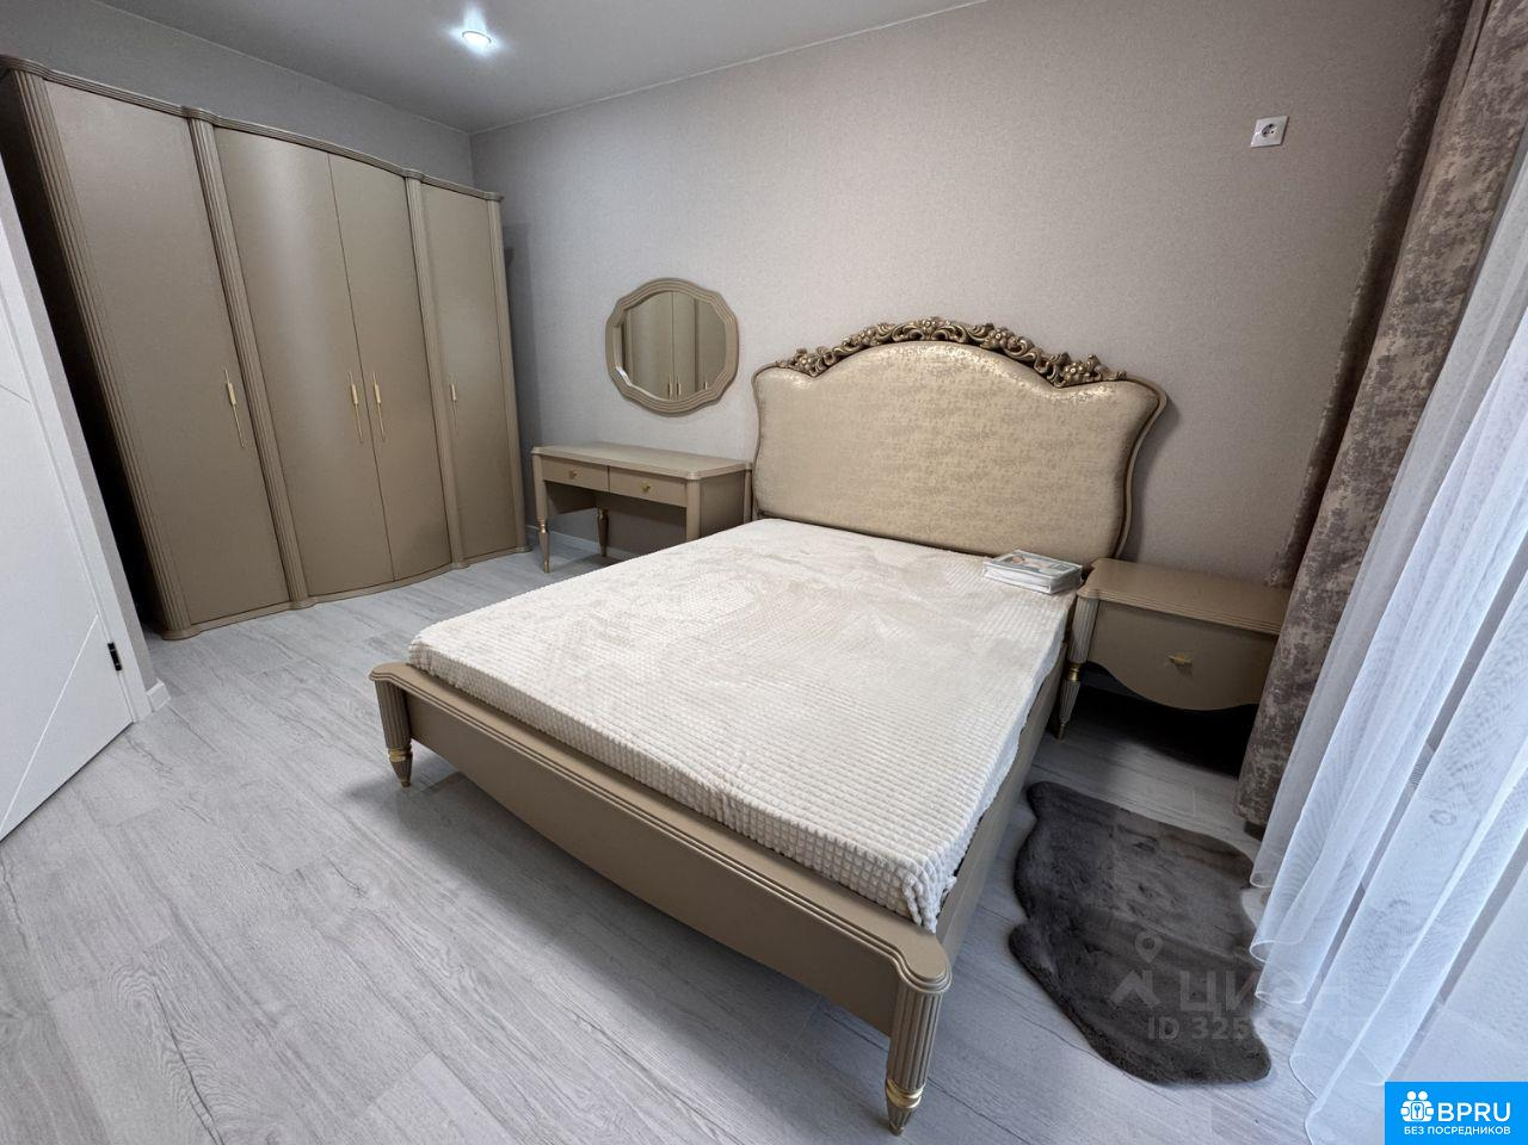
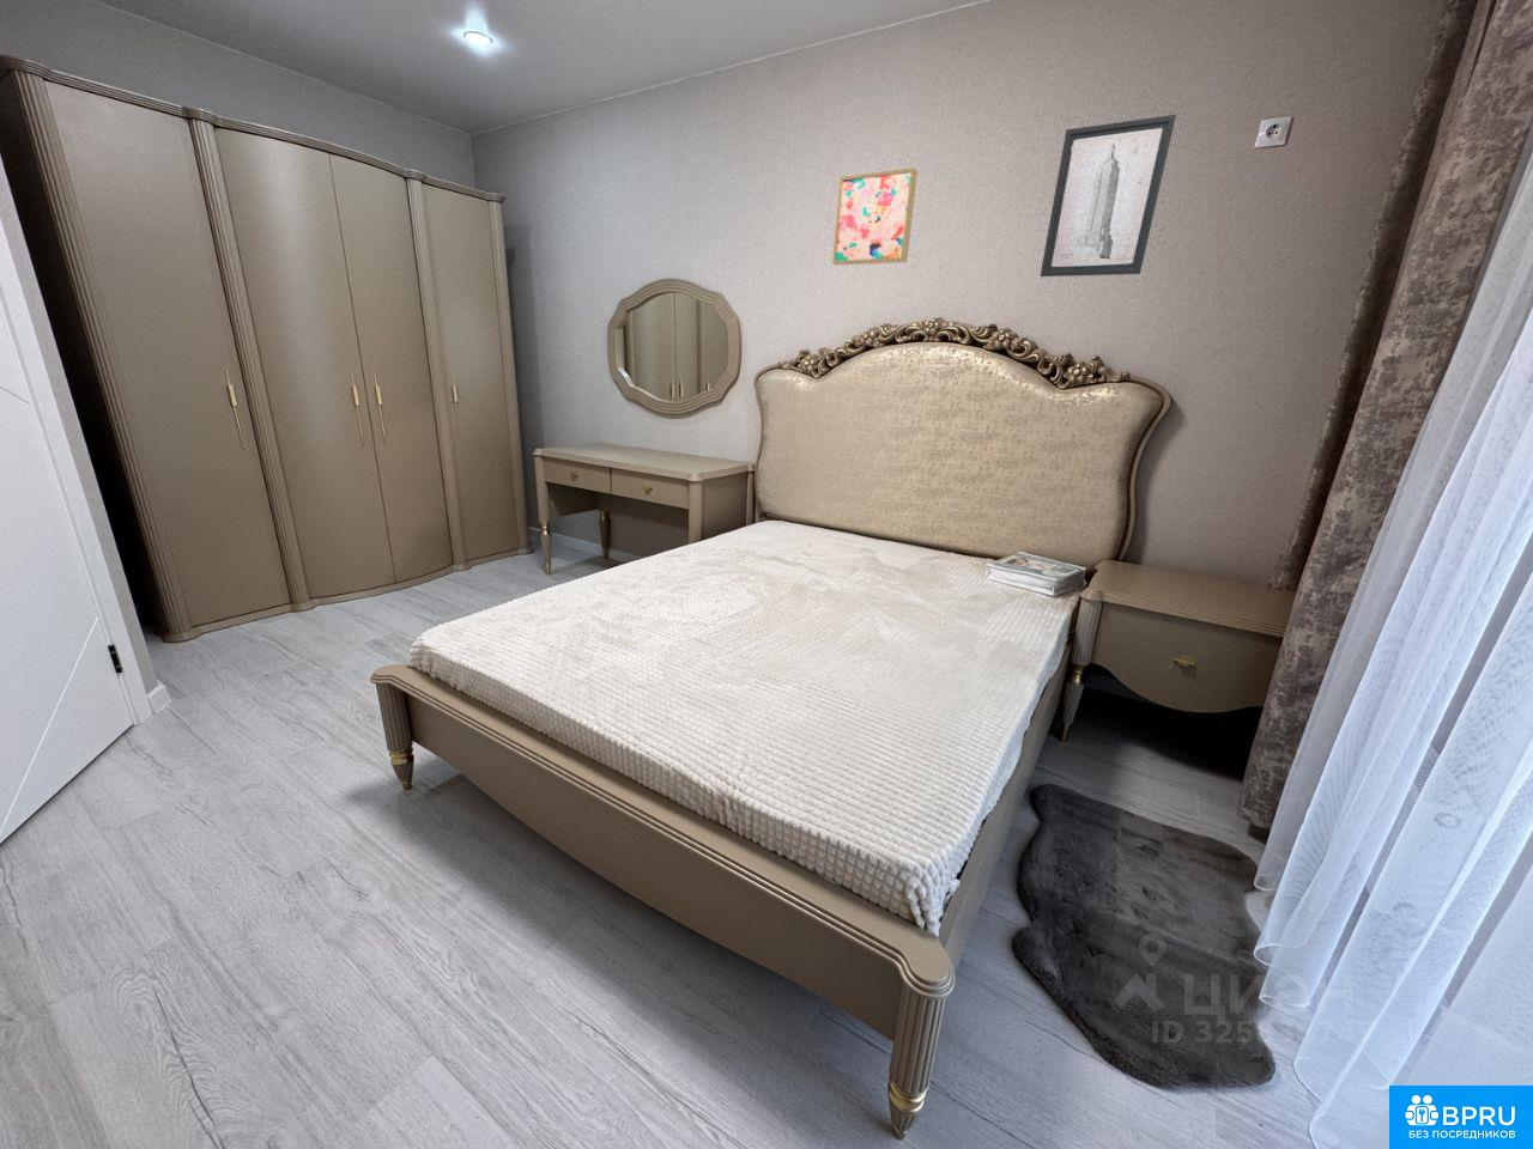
+ wall art [832,168,919,267]
+ wall art [1039,113,1177,278]
